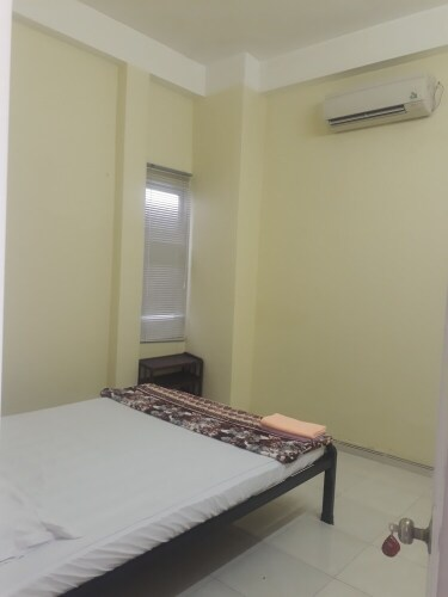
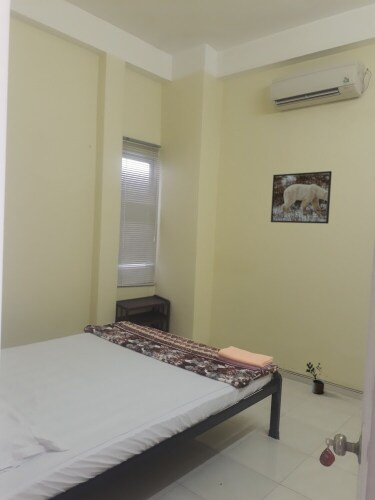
+ potted plant [305,361,325,395]
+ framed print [270,170,333,225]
